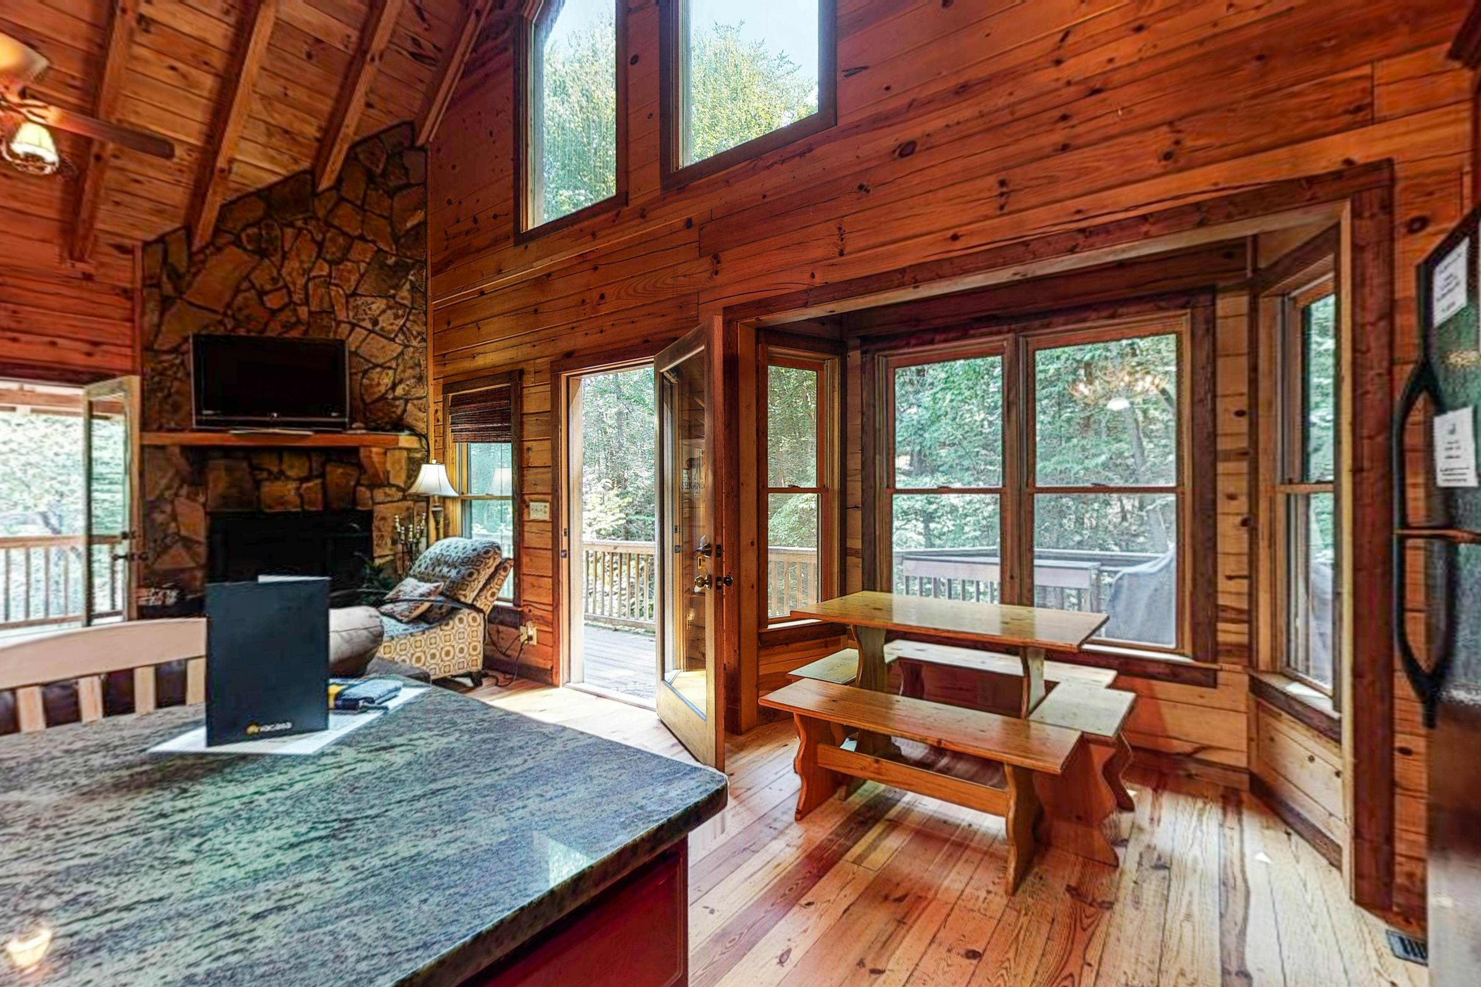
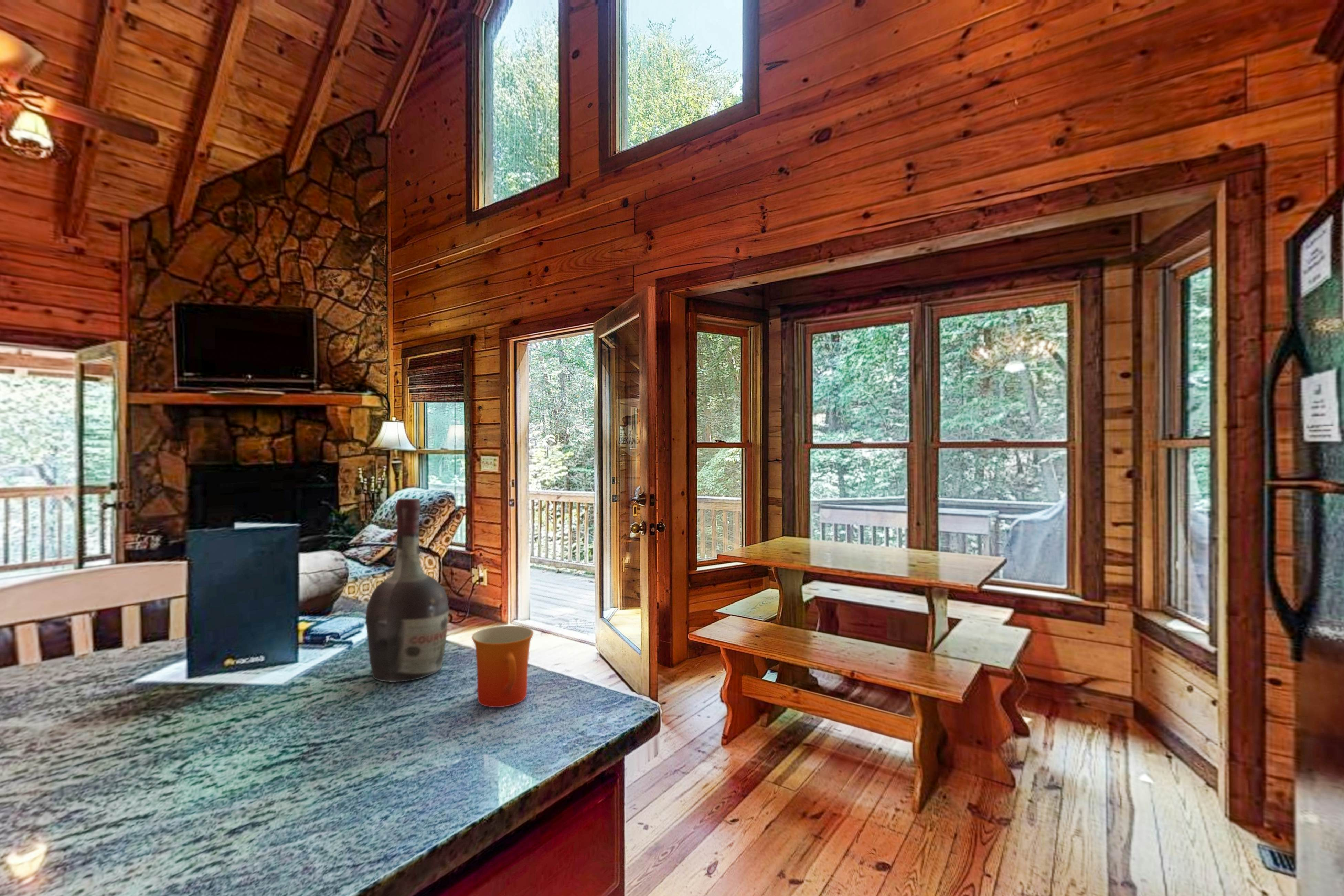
+ mug [471,625,534,708]
+ cognac bottle [365,498,449,682]
